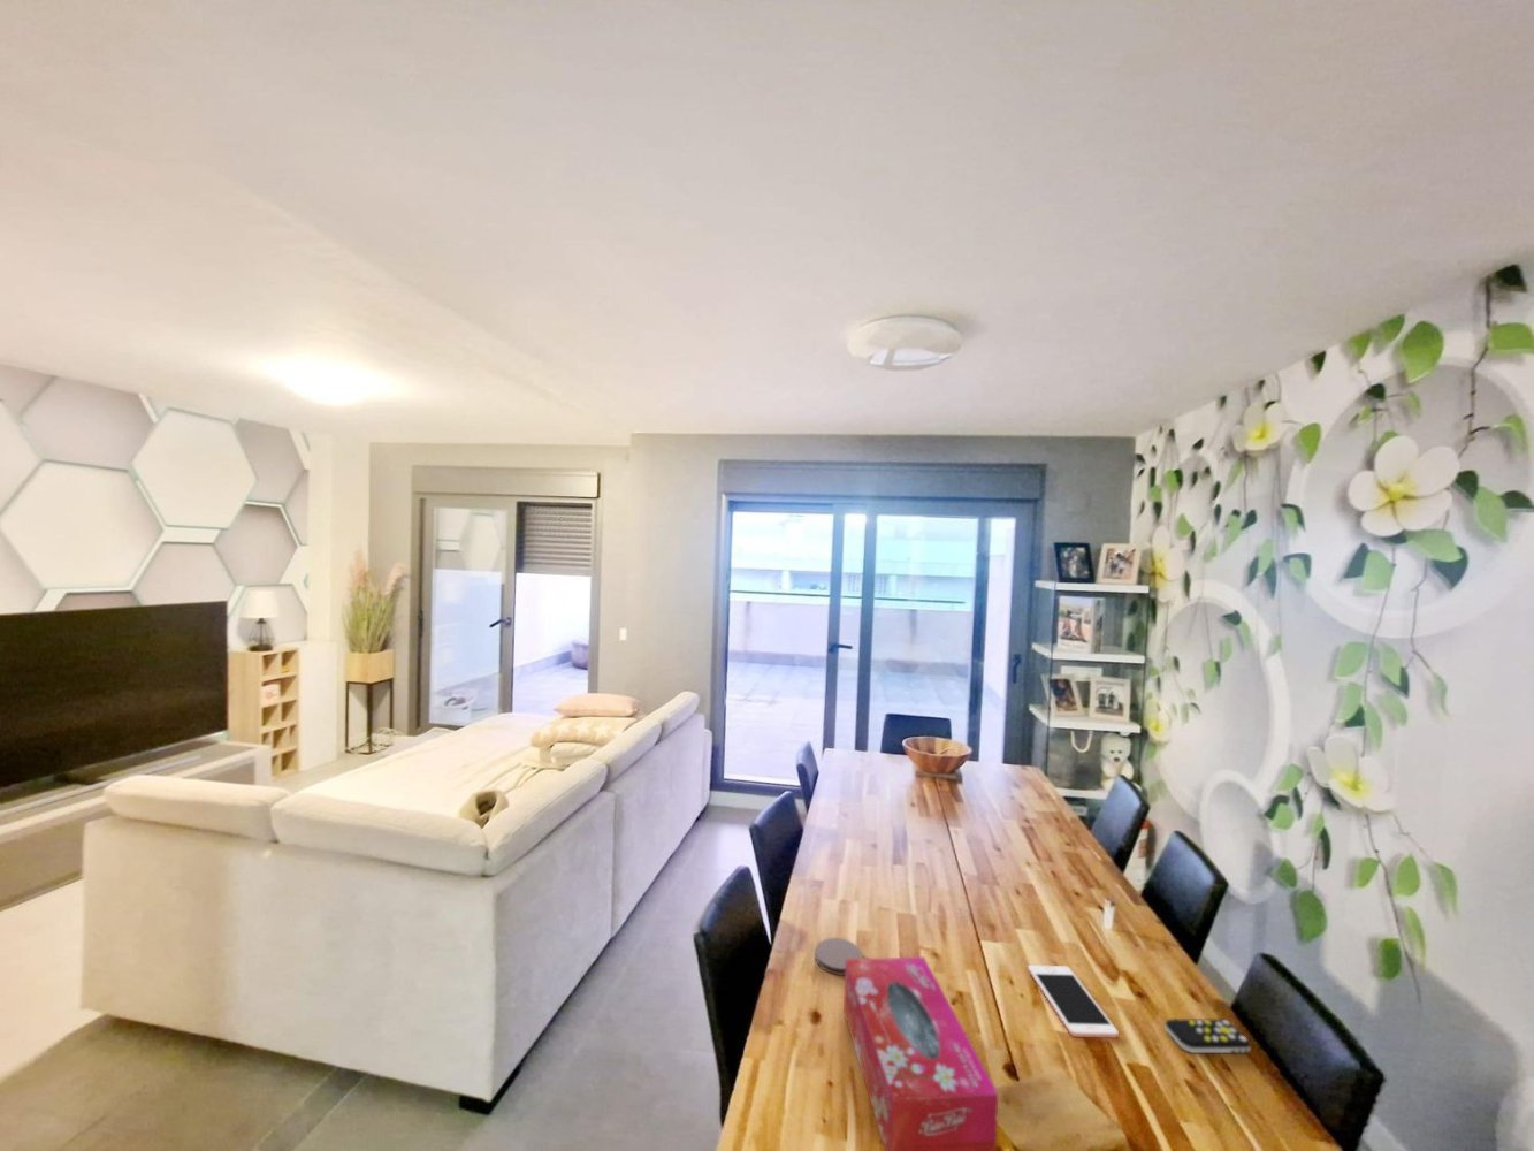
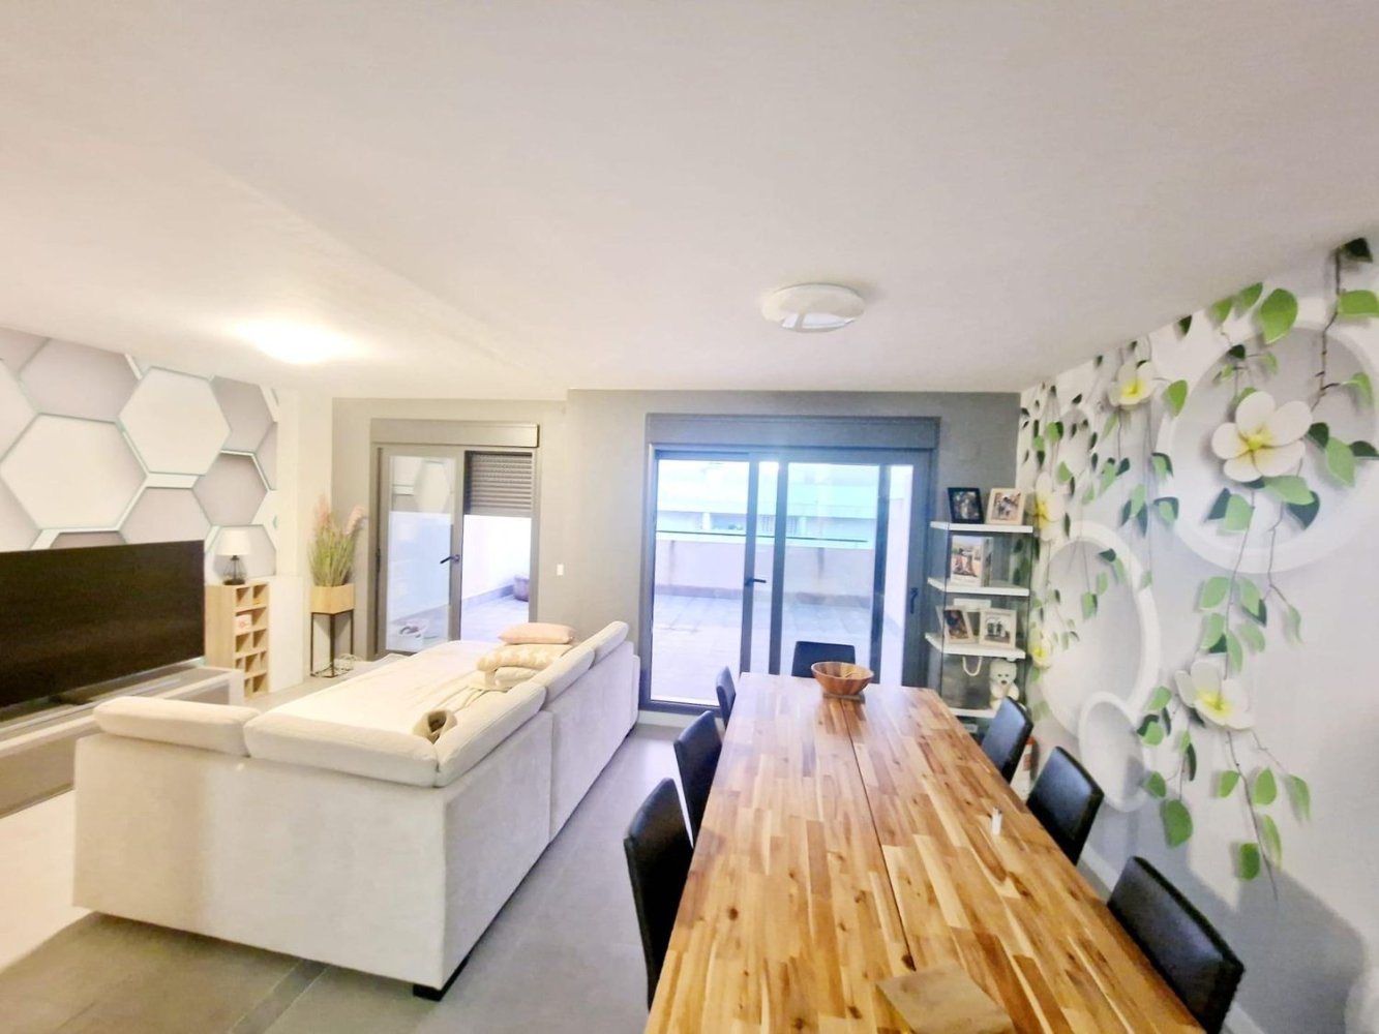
- tissue box [843,955,998,1151]
- cell phone [1026,965,1119,1040]
- remote control [1164,1019,1252,1054]
- coaster [814,937,863,976]
